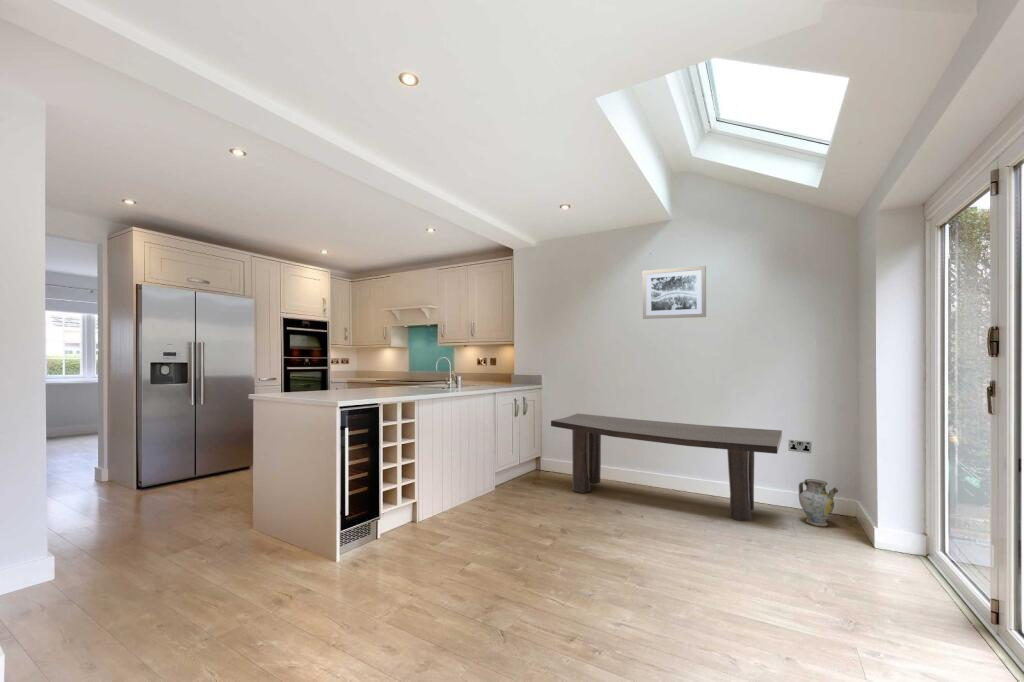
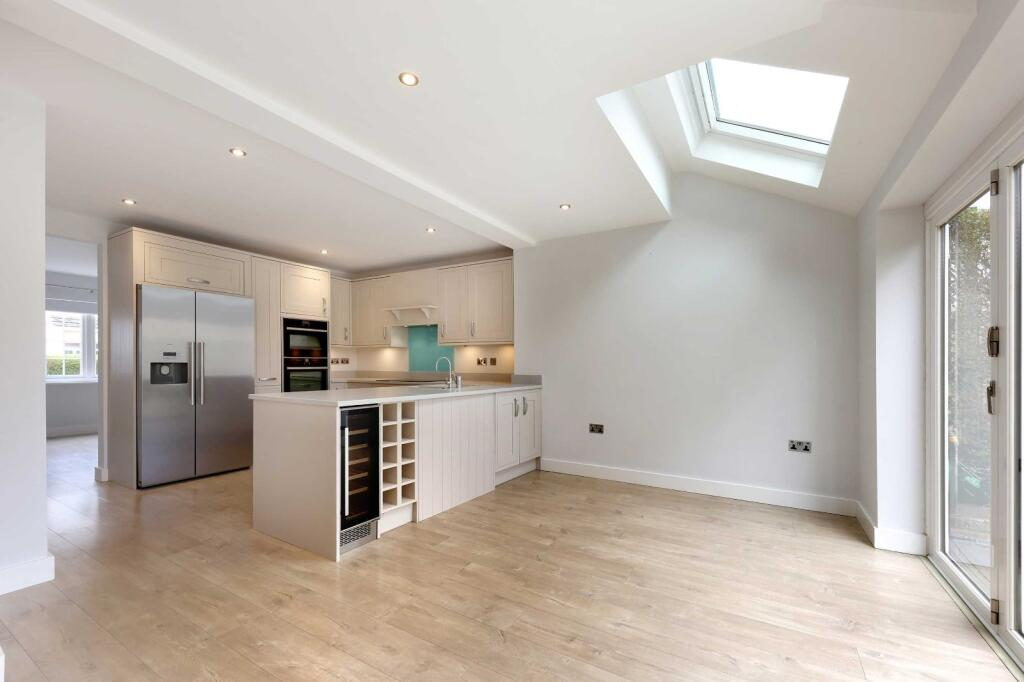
- ceramic jug [798,478,839,527]
- wall art [642,265,707,320]
- bench [550,413,783,522]
